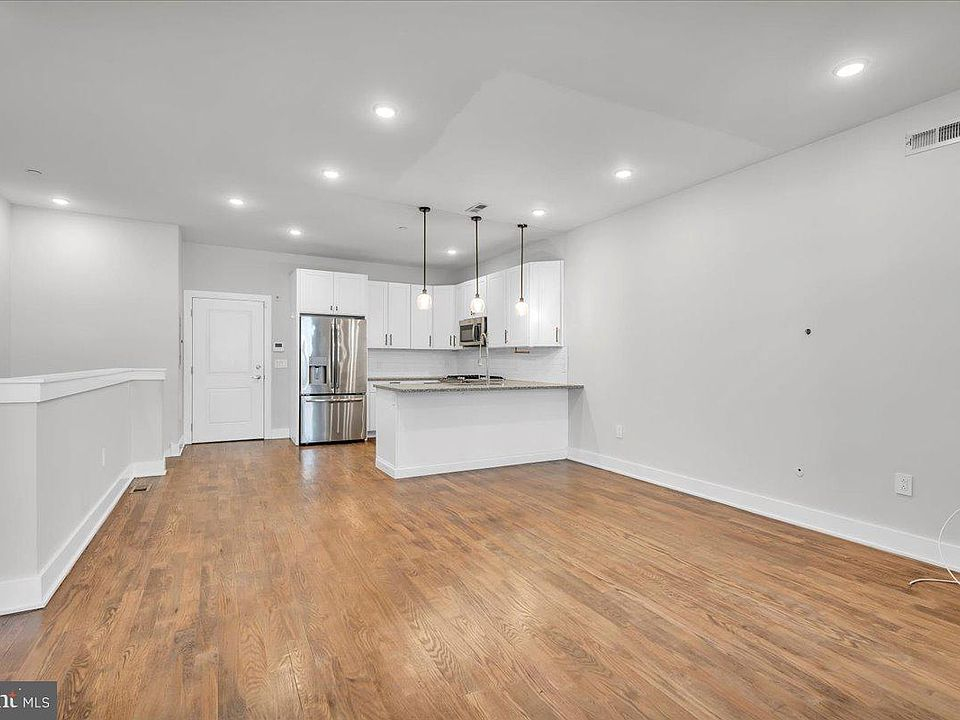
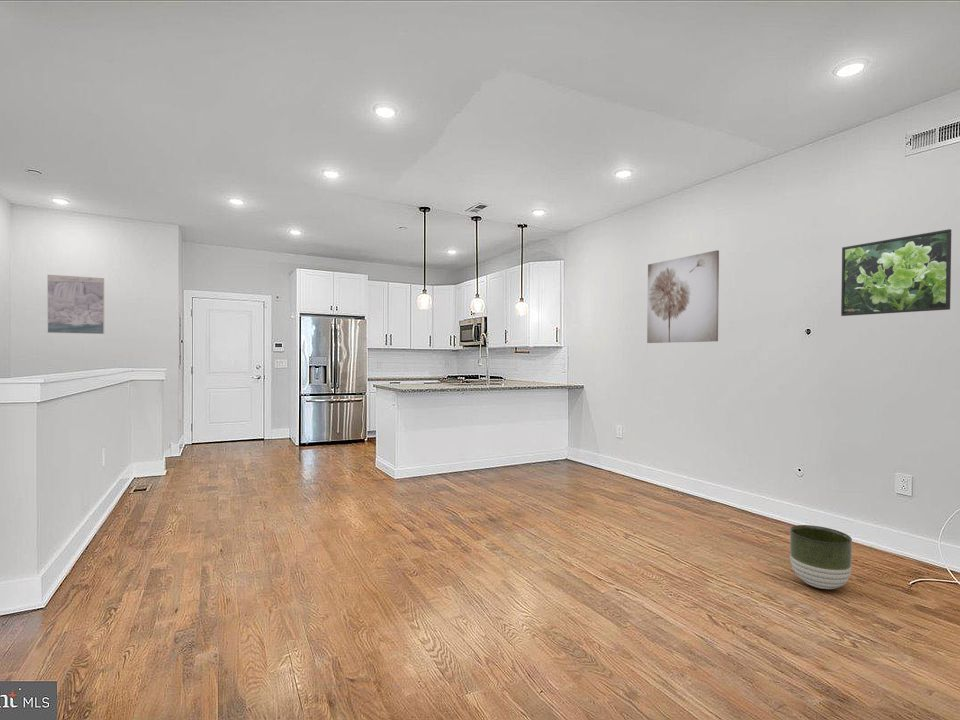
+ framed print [840,228,952,317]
+ planter [789,524,853,590]
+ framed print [46,274,105,335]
+ wall art [646,249,720,344]
